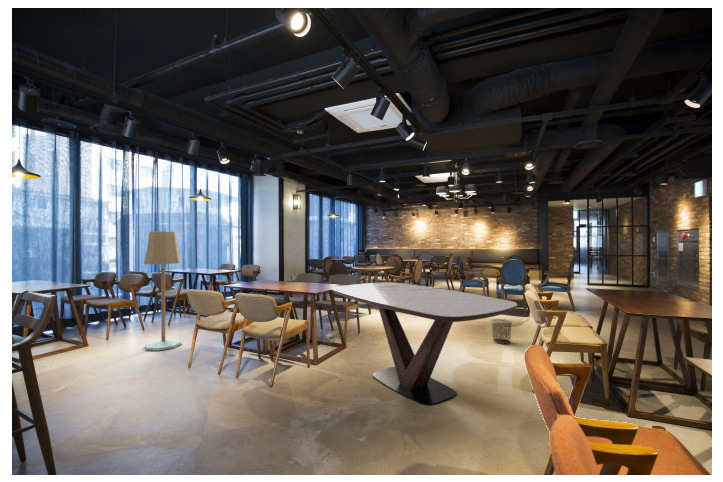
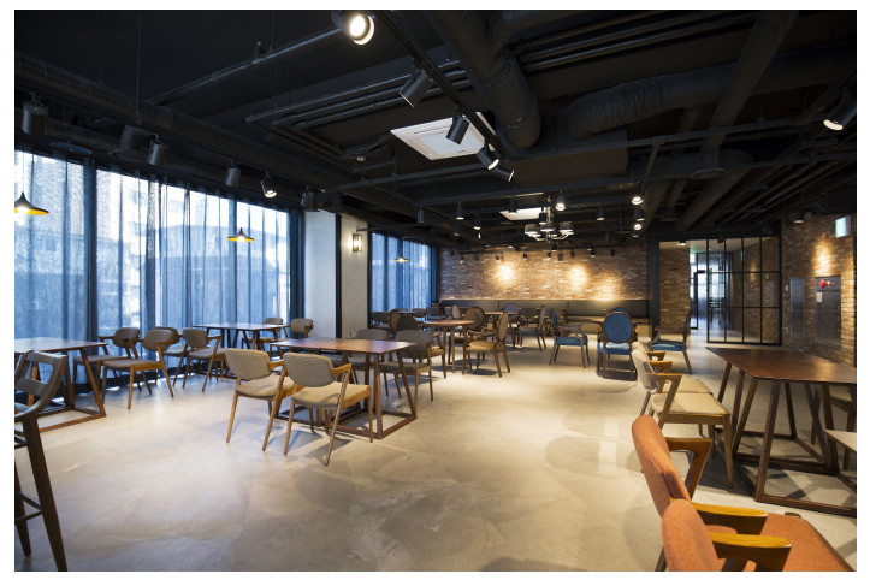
- waste bin [490,318,513,345]
- dining table [331,281,518,406]
- floor lamp [143,231,182,352]
